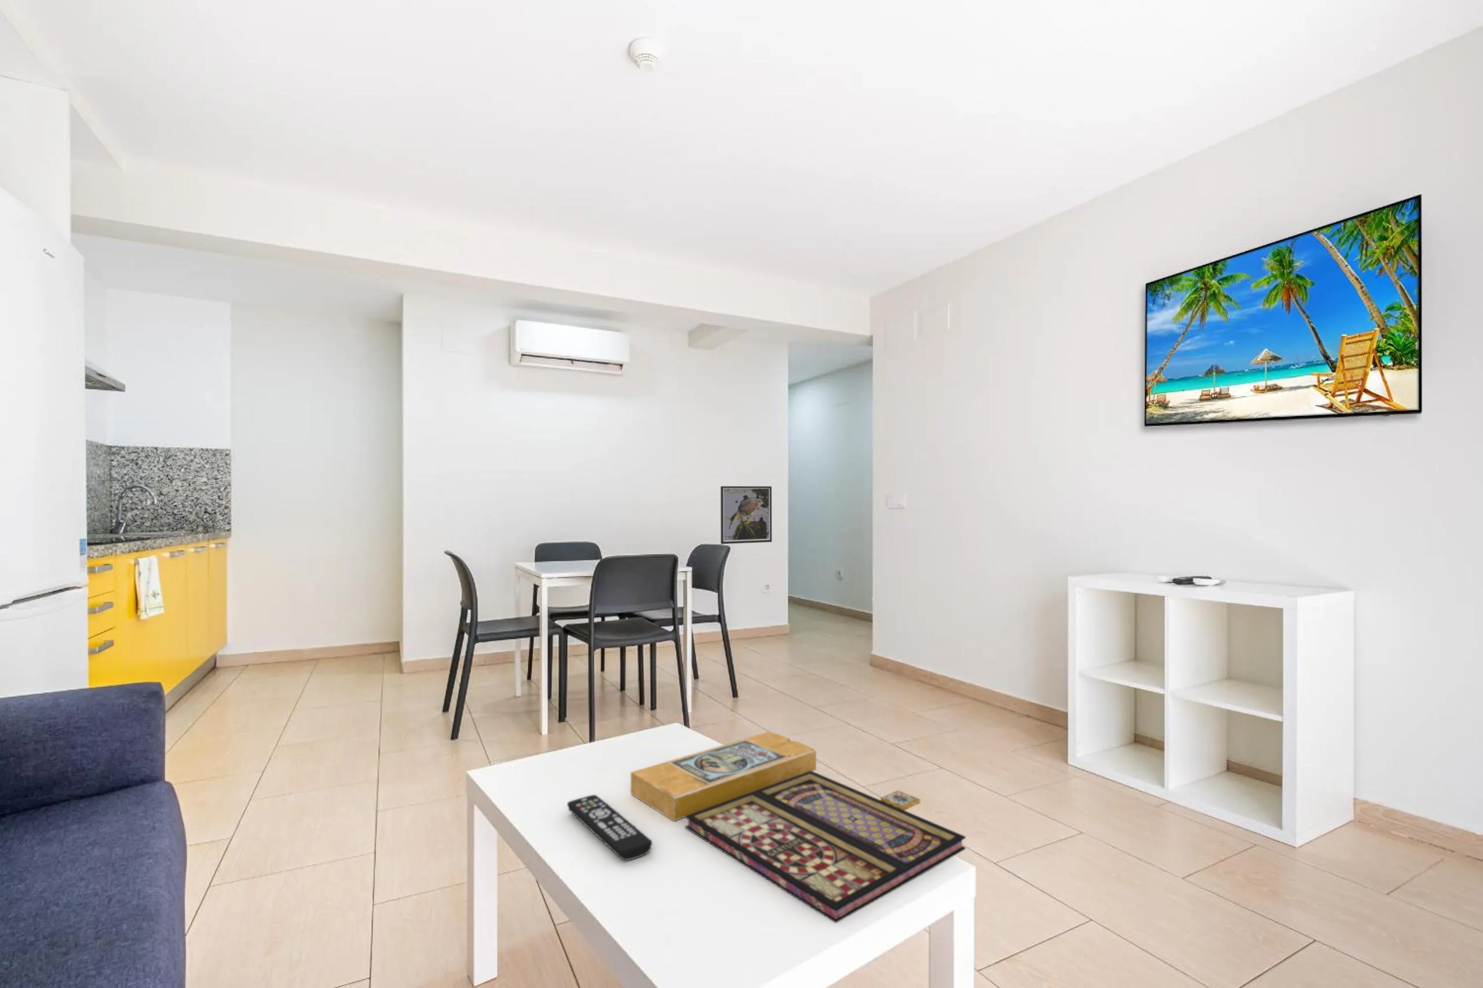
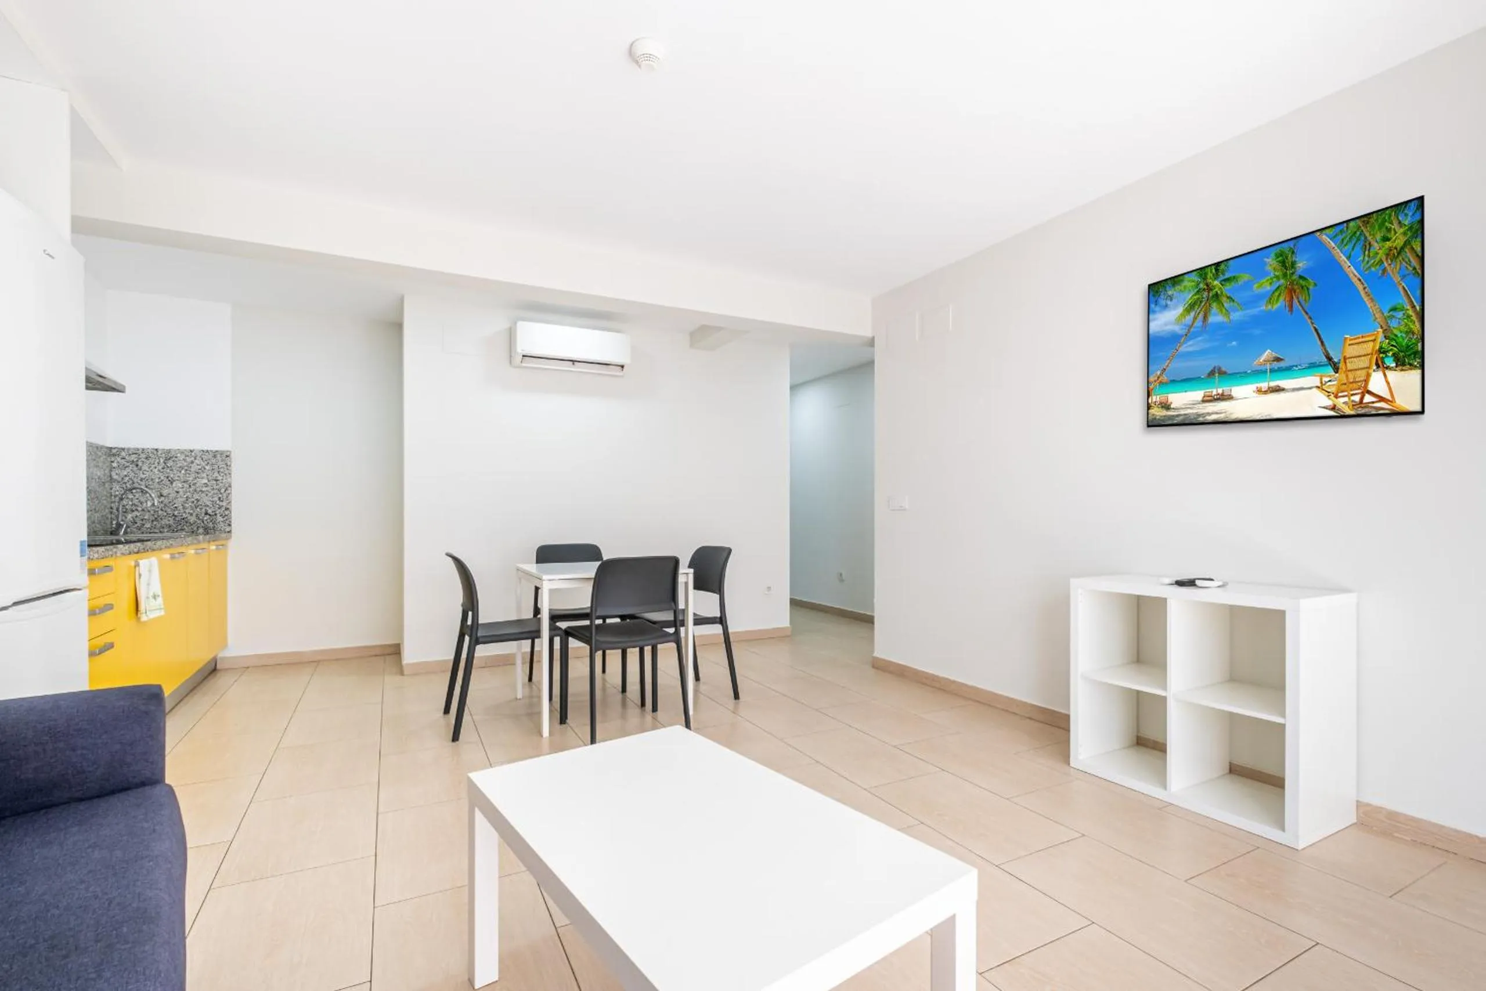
- remote control [566,794,653,861]
- board game [630,731,967,924]
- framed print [721,485,772,545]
